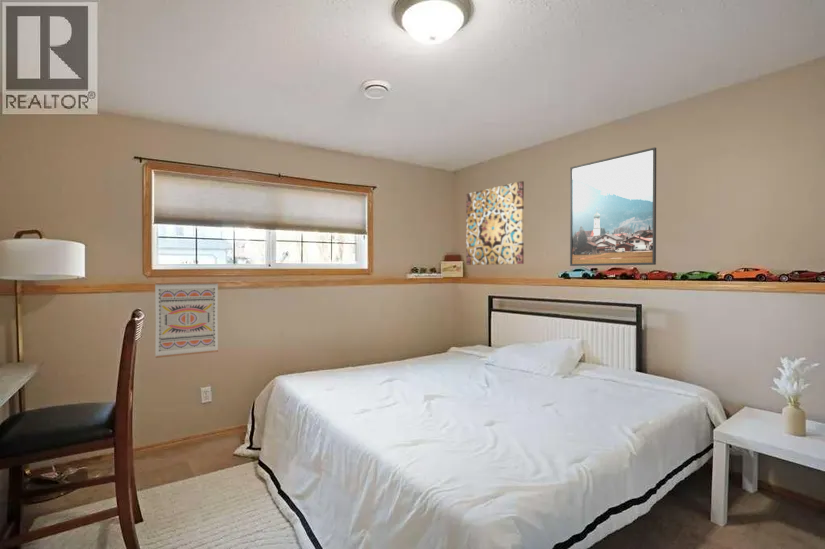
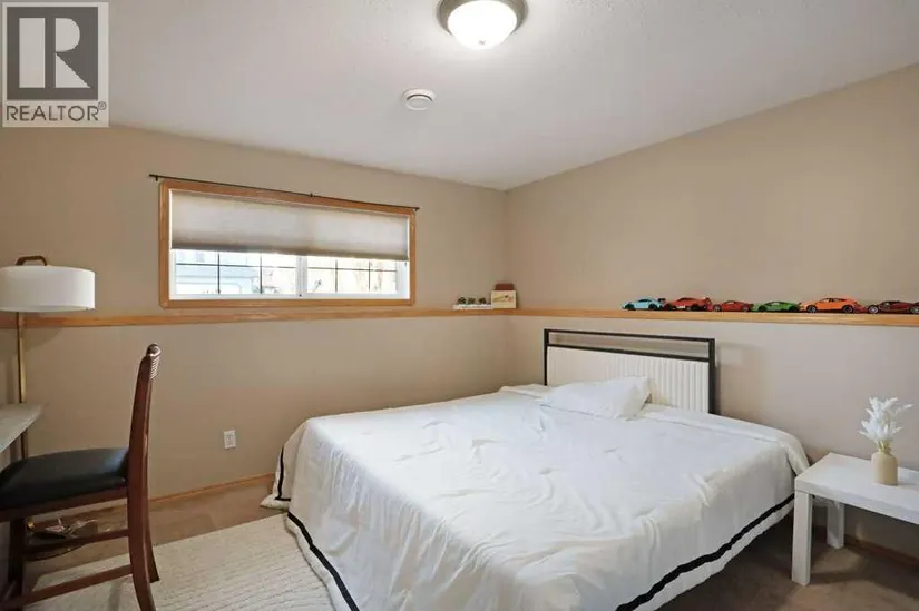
- wall art [154,281,219,359]
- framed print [569,146,657,267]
- wall art [465,180,525,266]
